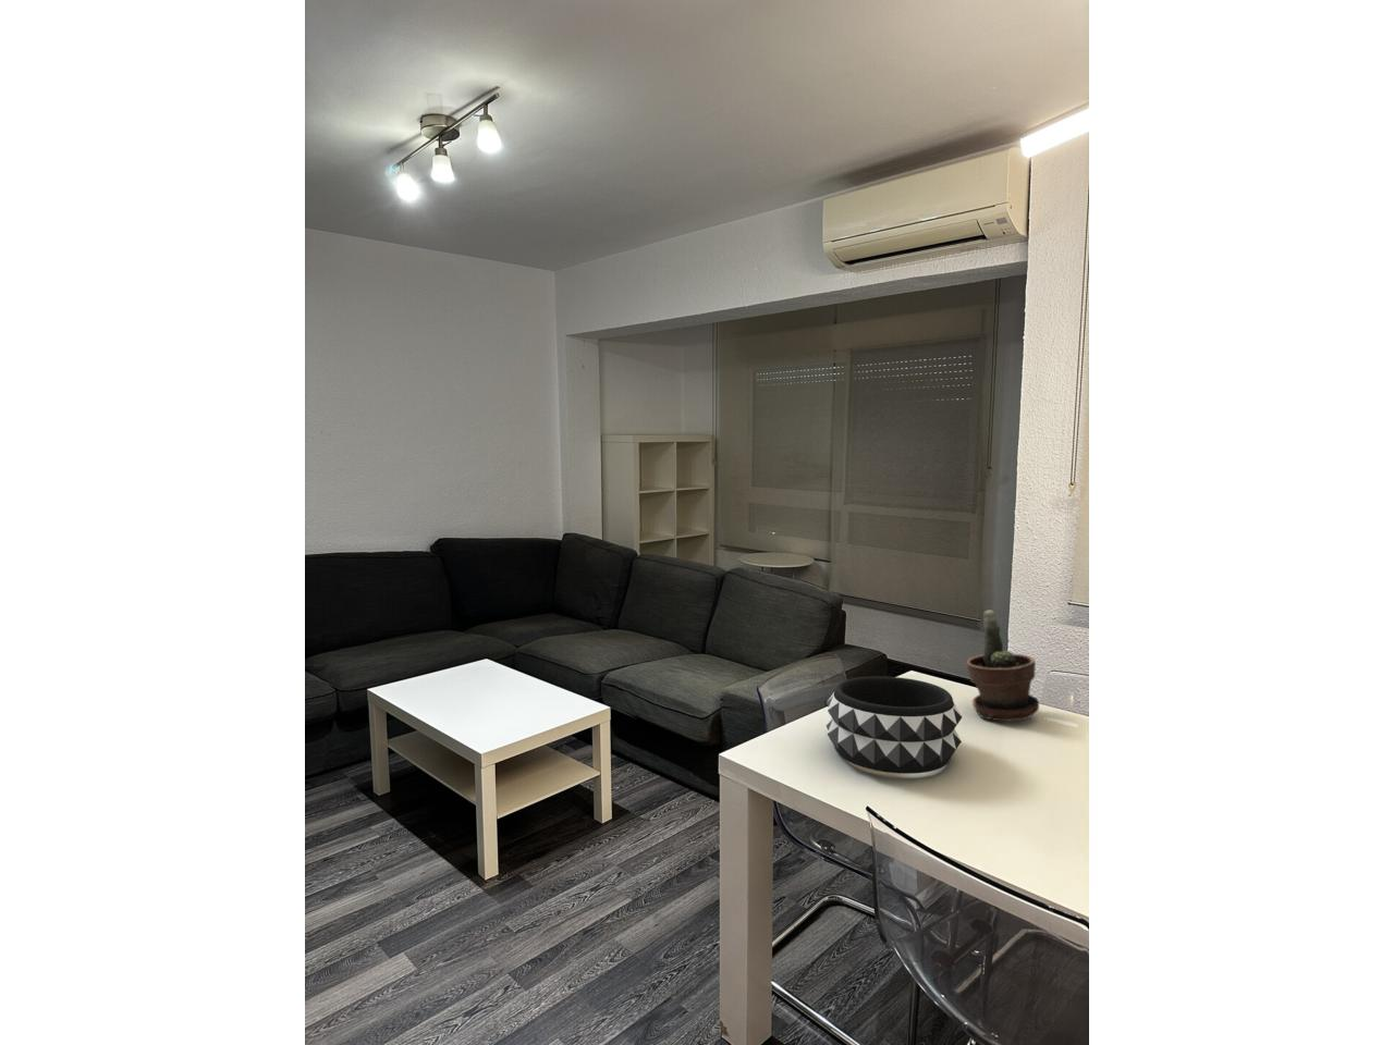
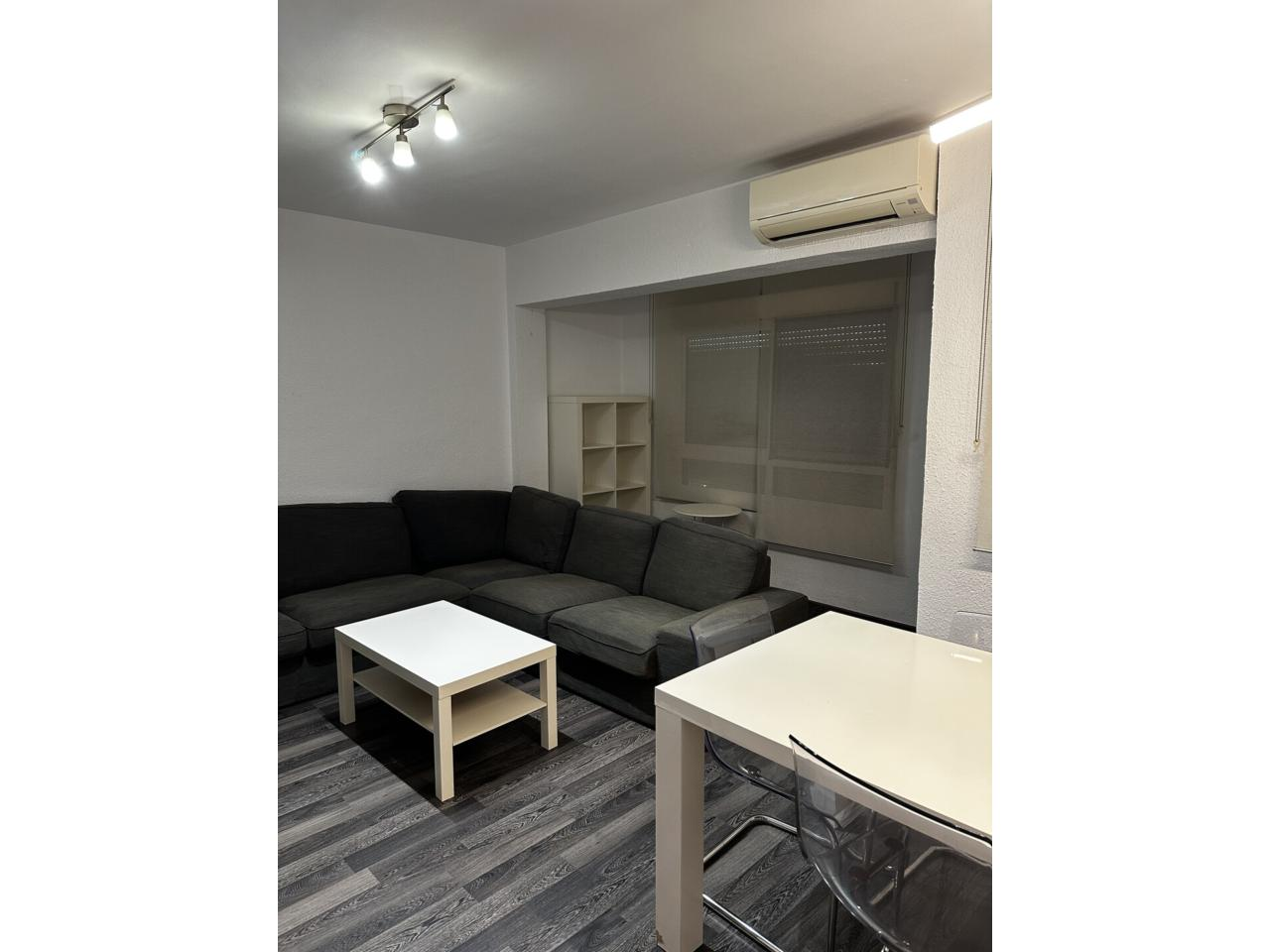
- potted plant [966,608,1041,722]
- decorative bowl [825,675,963,775]
